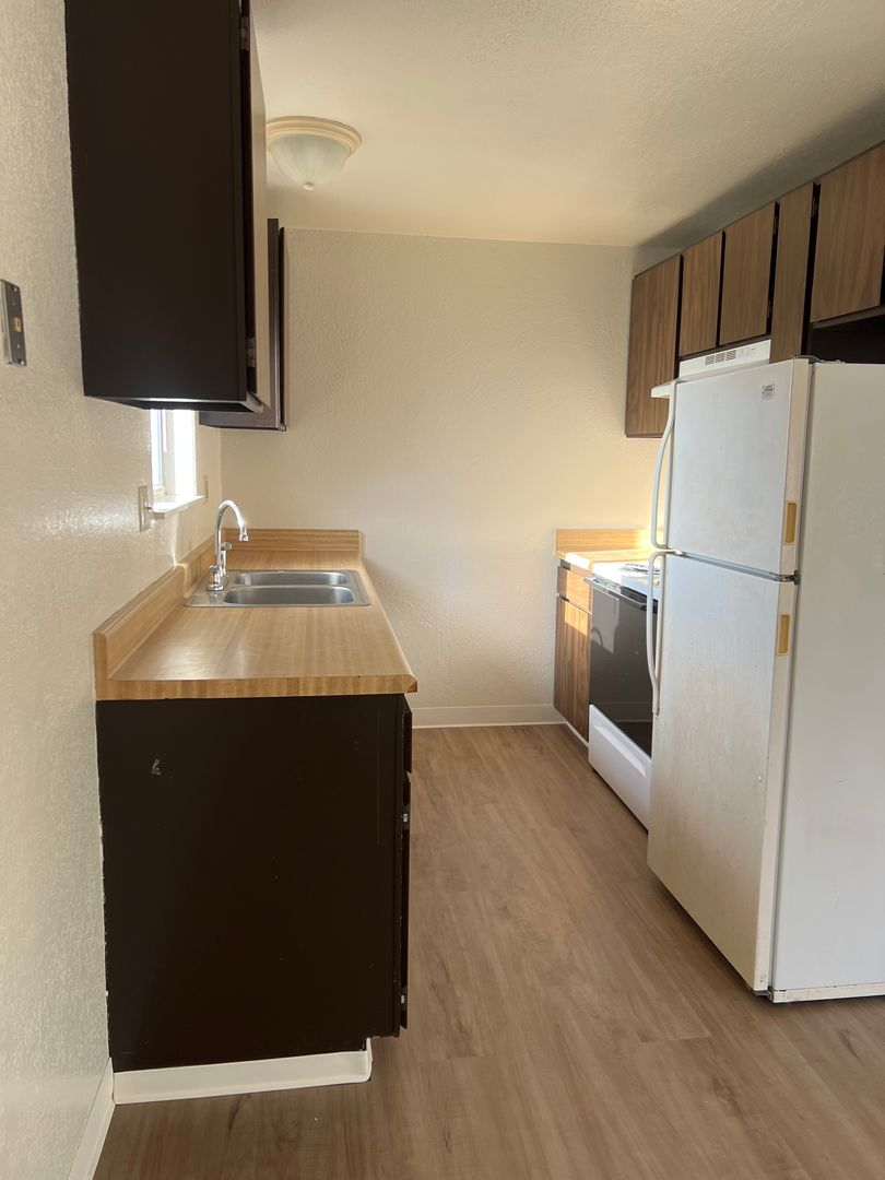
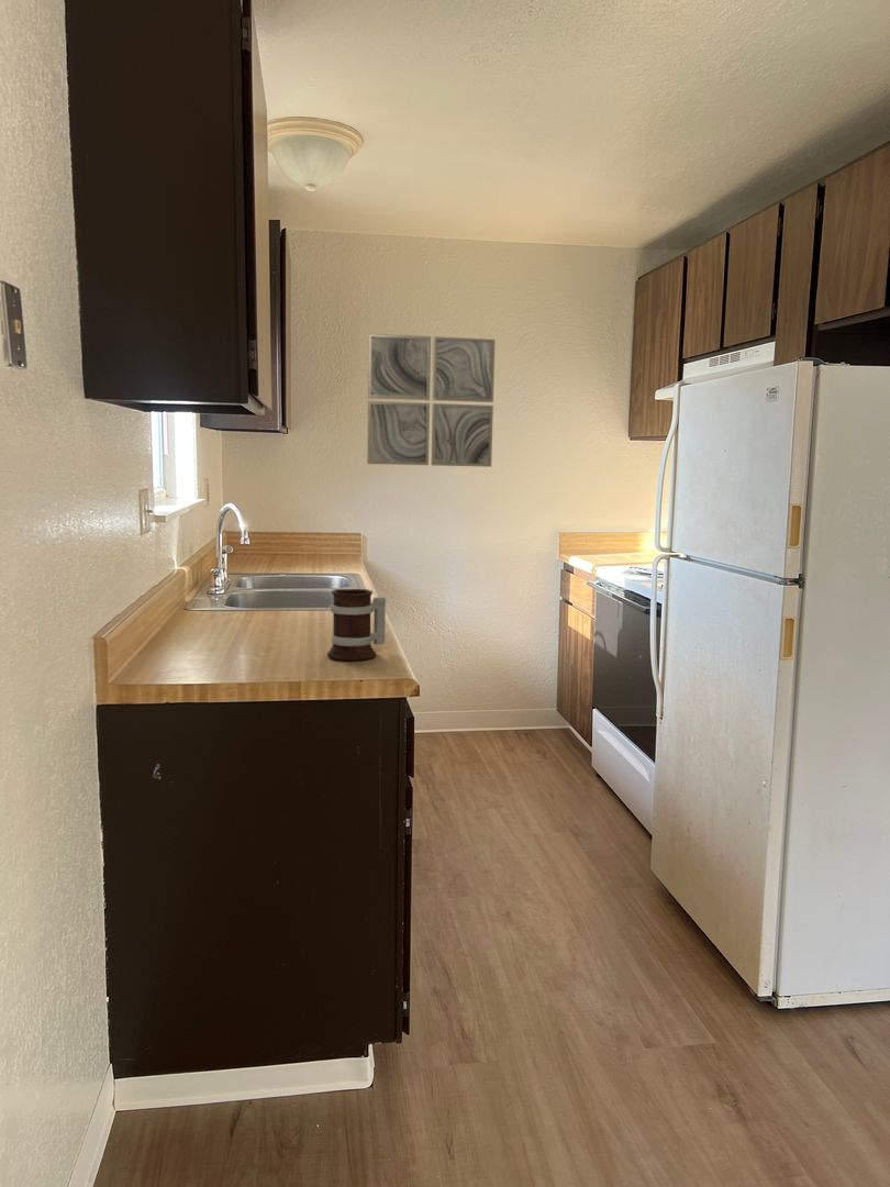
+ mug [326,588,387,662]
+ wall art [366,333,496,468]
